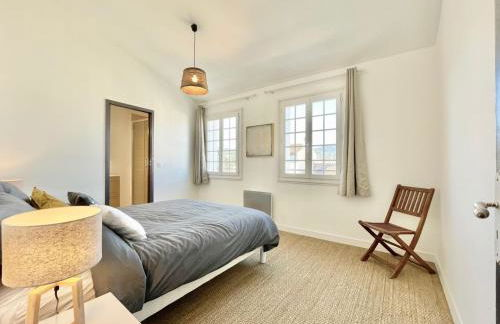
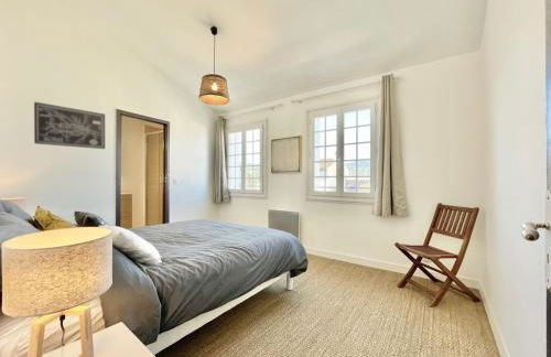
+ wall art [33,101,106,150]
